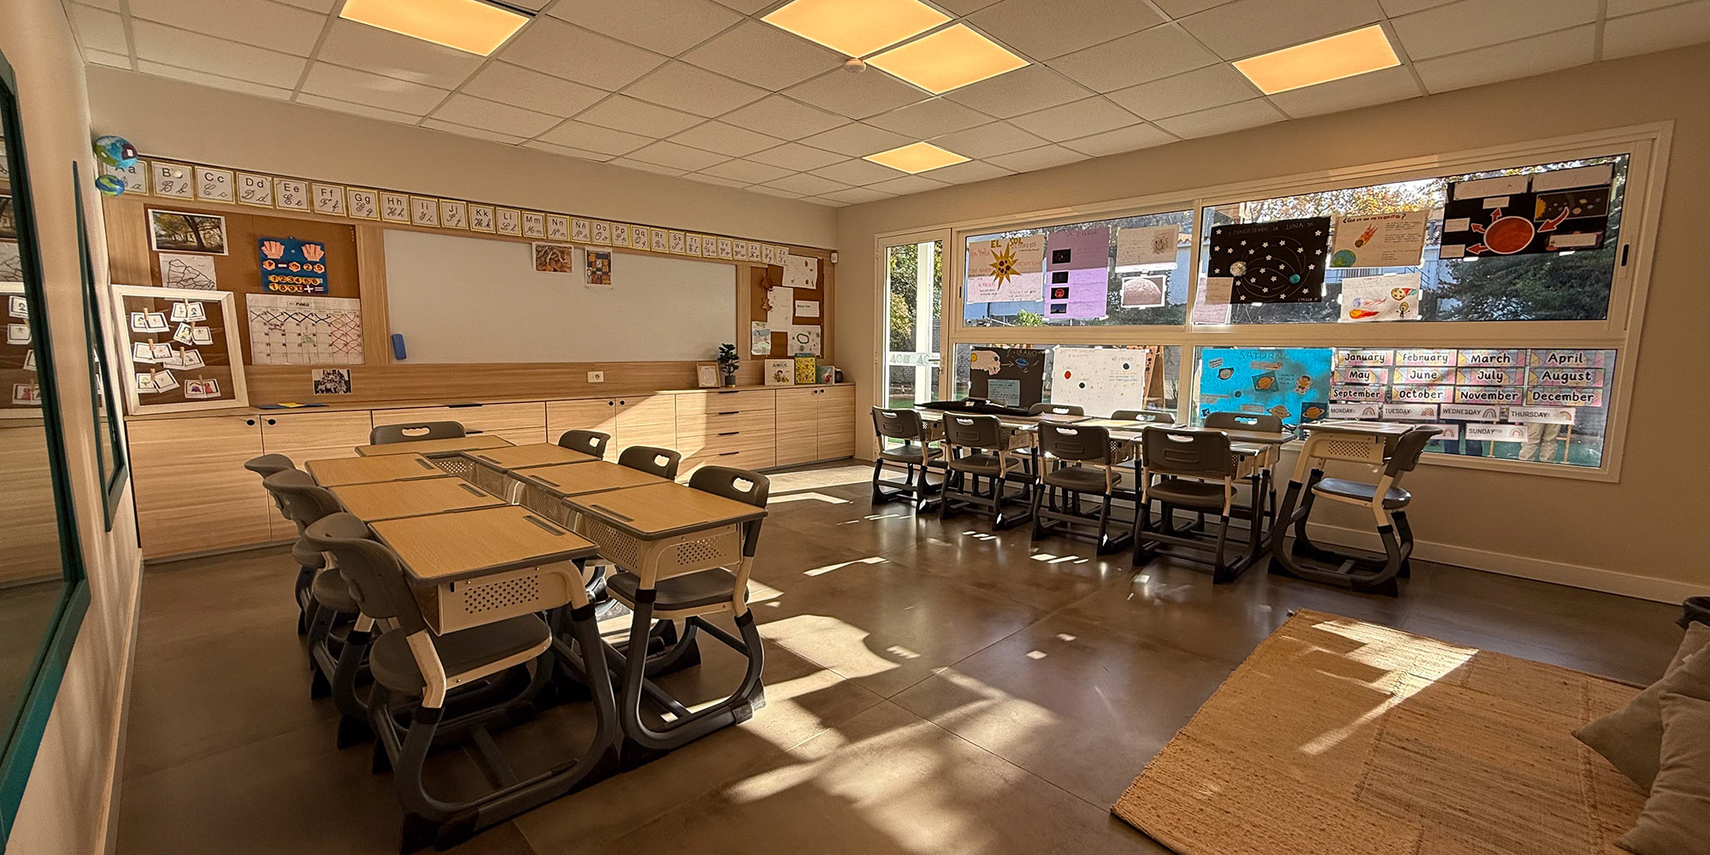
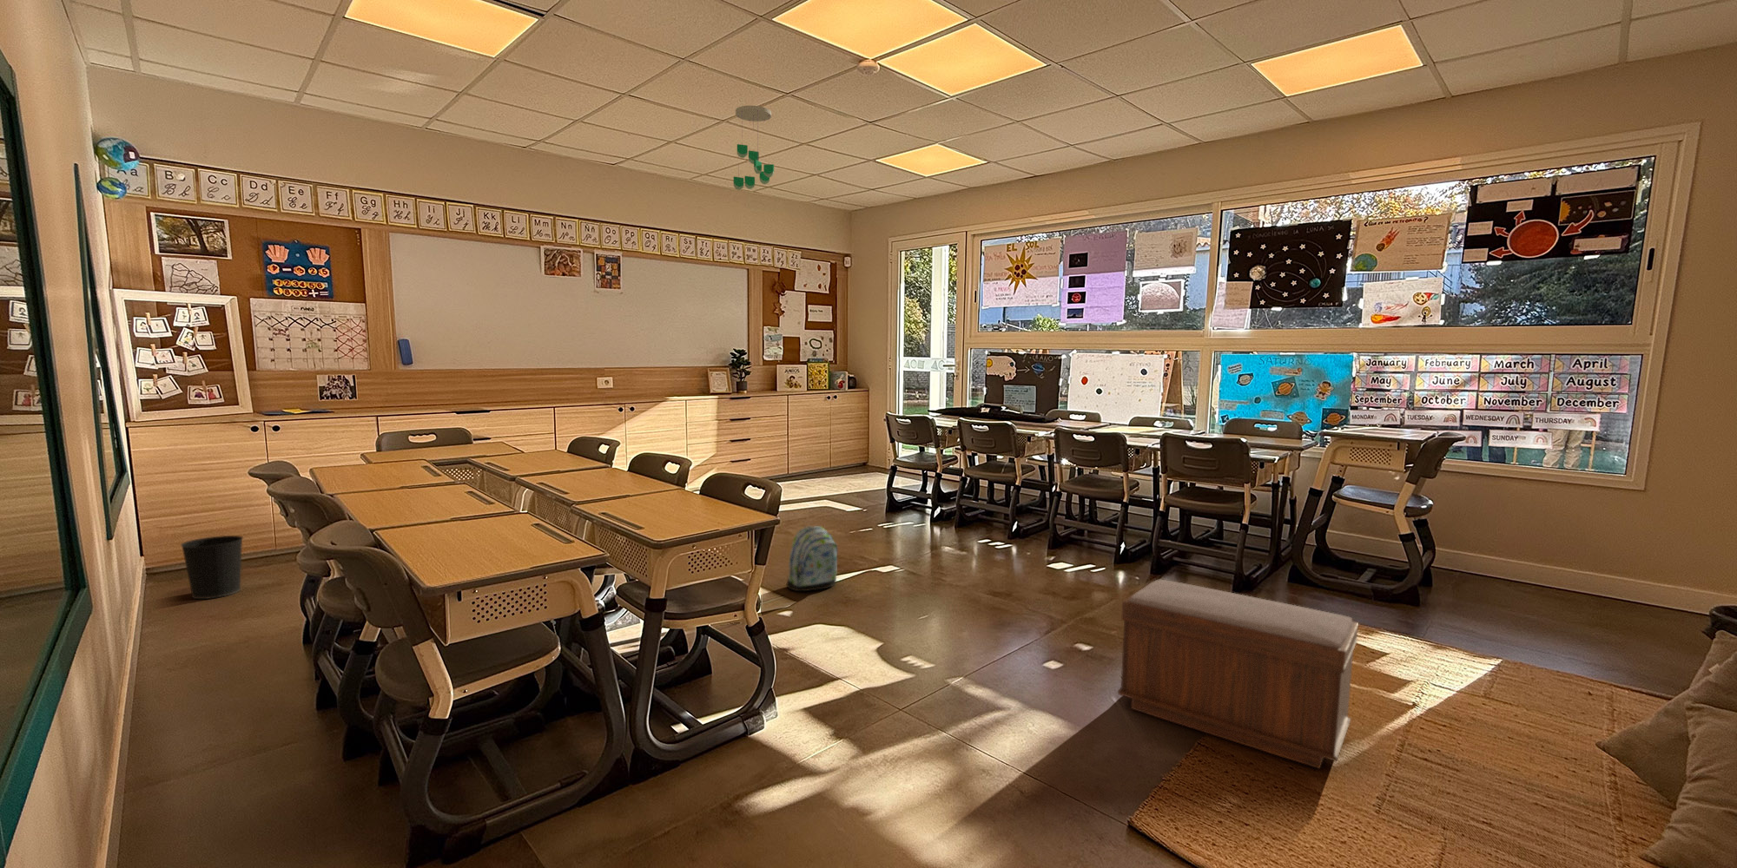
+ bench [1117,579,1359,769]
+ wastebasket [179,535,244,600]
+ ceiling mobile [733,105,774,190]
+ backpack [785,525,839,592]
